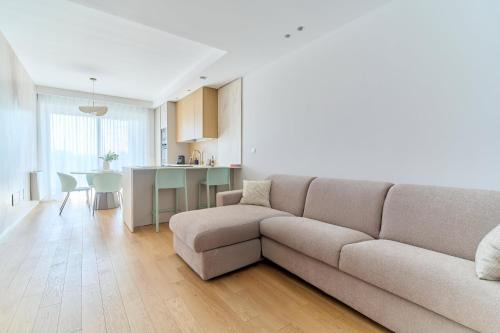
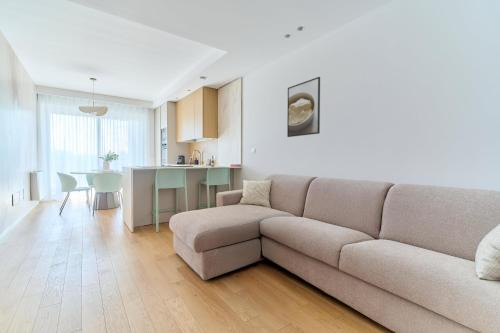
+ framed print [286,76,321,138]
